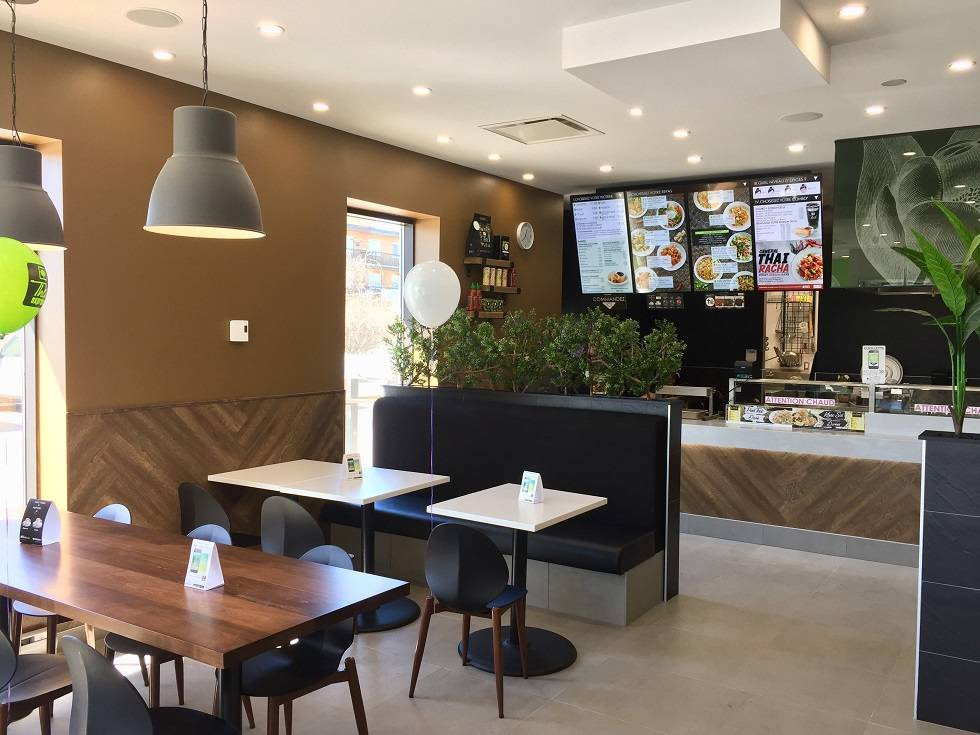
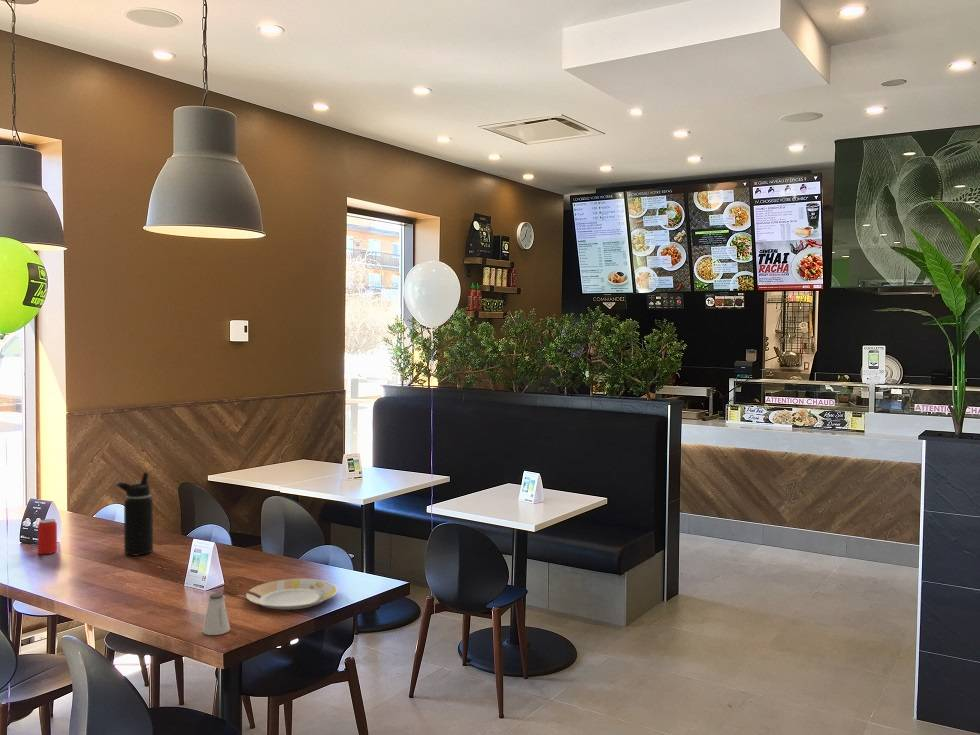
+ water bottle [115,471,154,557]
+ beverage can [37,518,58,555]
+ saltshaker [202,592,231,636]
+ plate [245,578,339,611]
